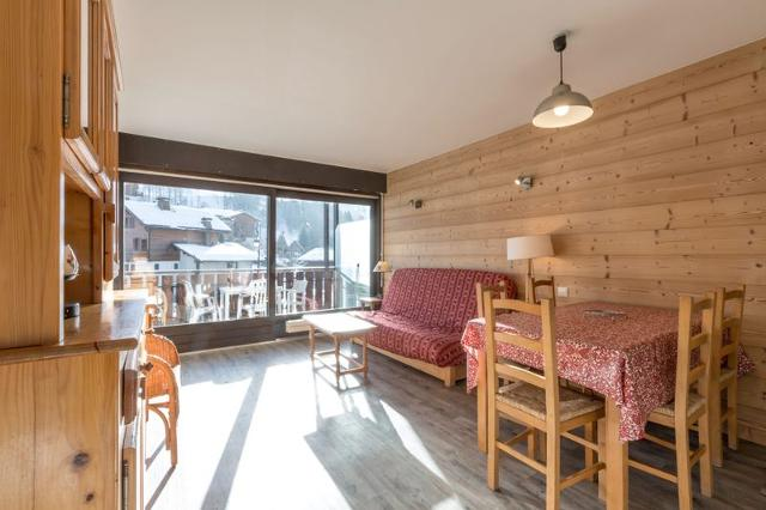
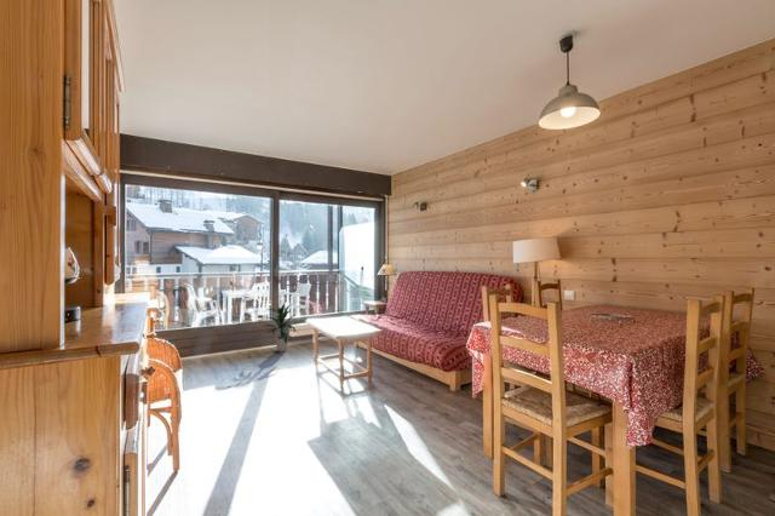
+ indoor plant [260,303,298,352]
